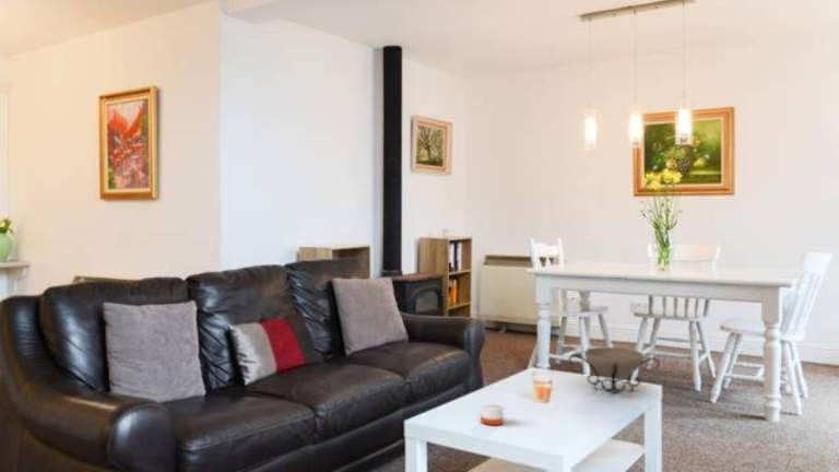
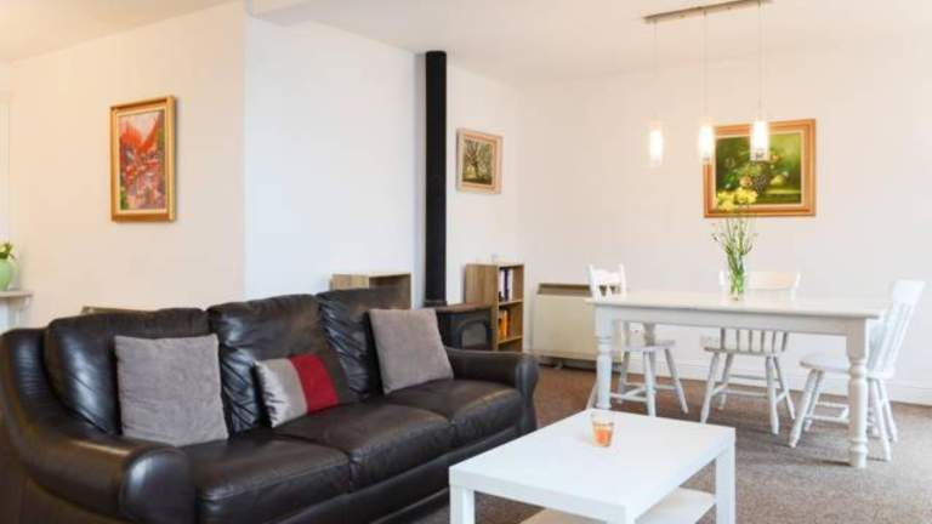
- decorative bowl [568,346,661,396]
- candle [481,404,504,426]
